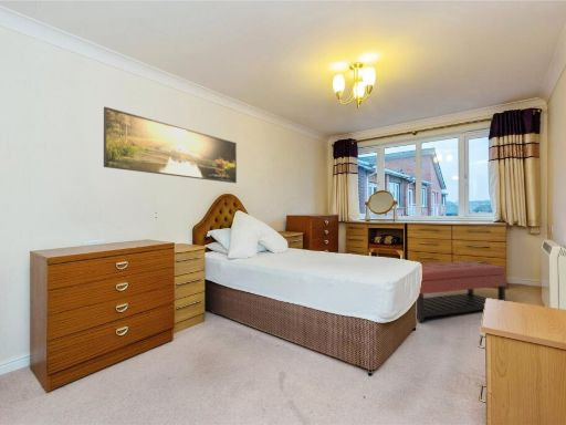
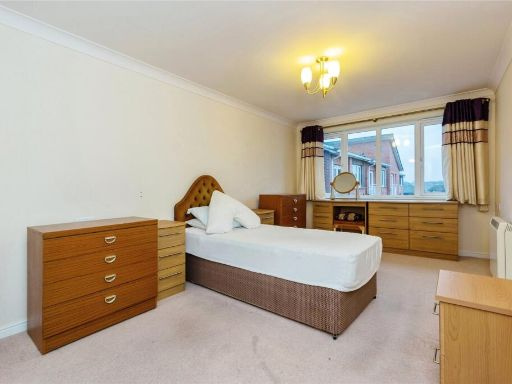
- ottoman [416,260,507,323]
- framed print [103,106,238,184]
